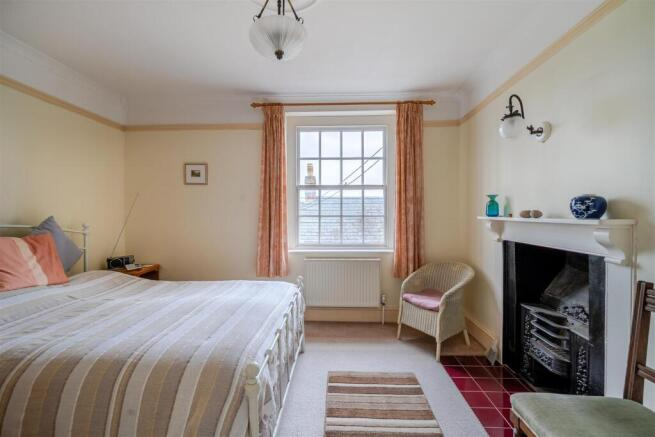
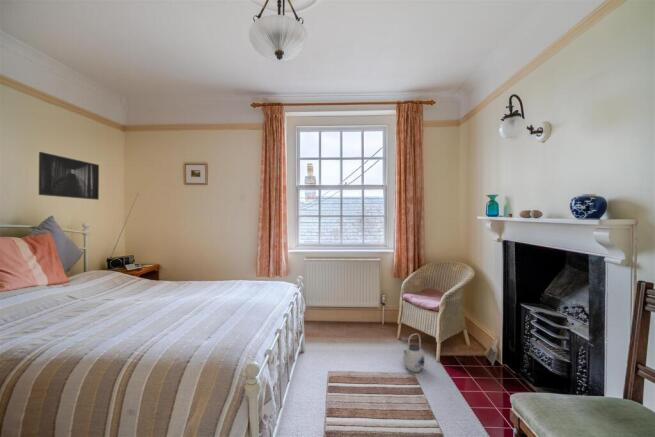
+ teapot [402,333,425,373]
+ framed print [38,151,100,201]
